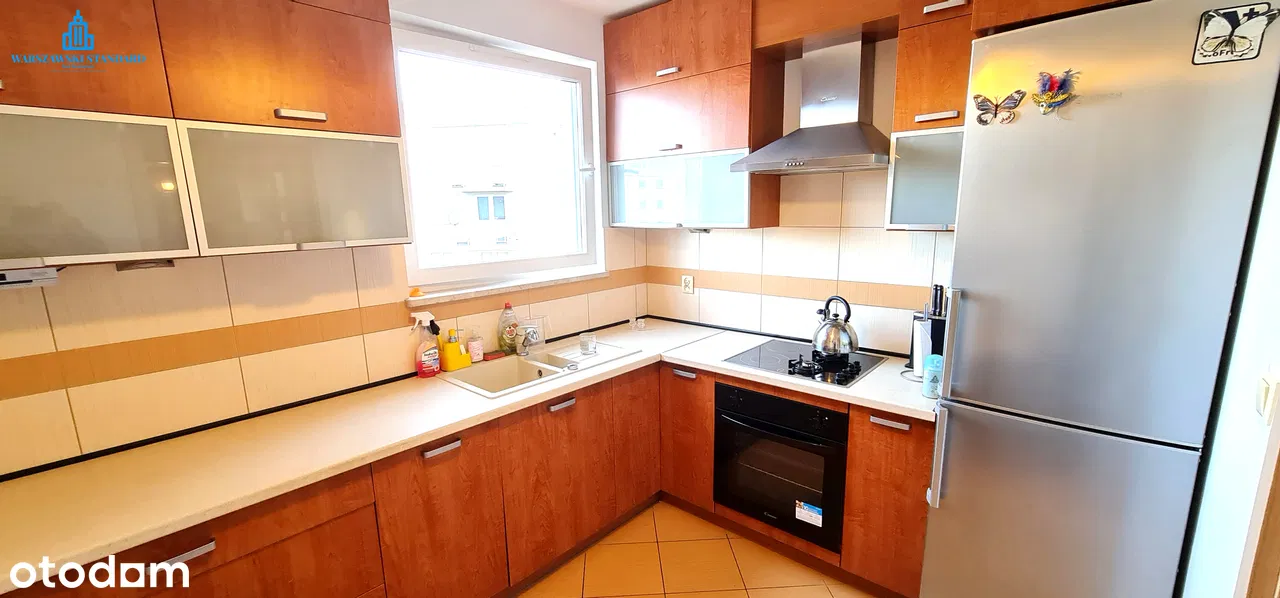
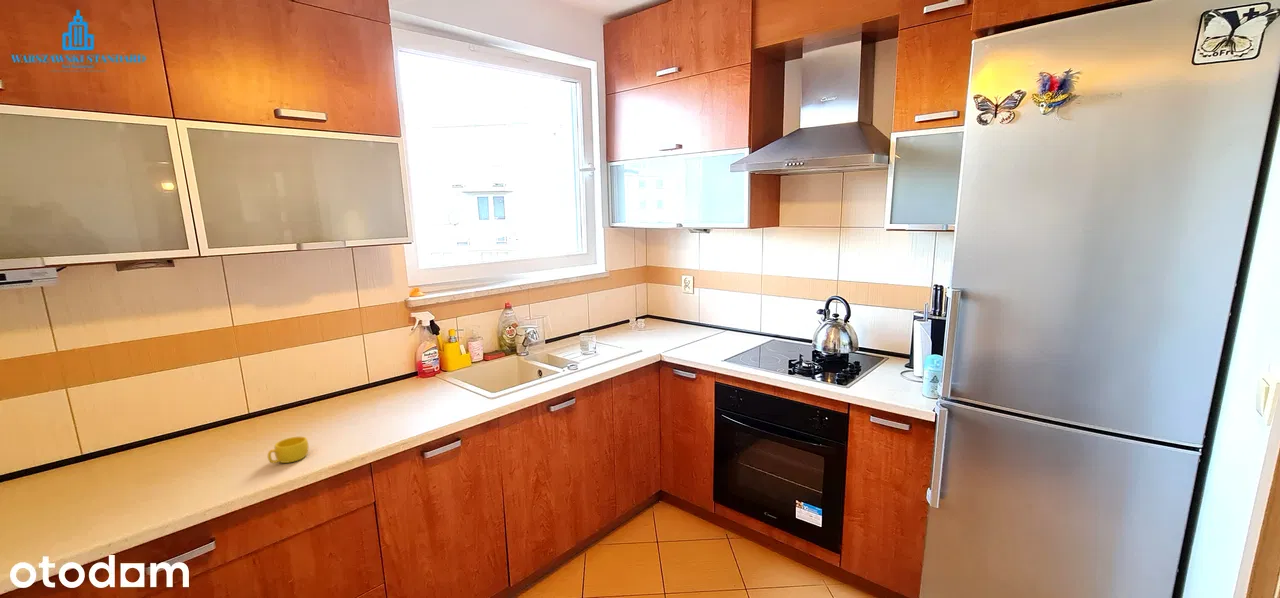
+ cup [267,436,310,464]
